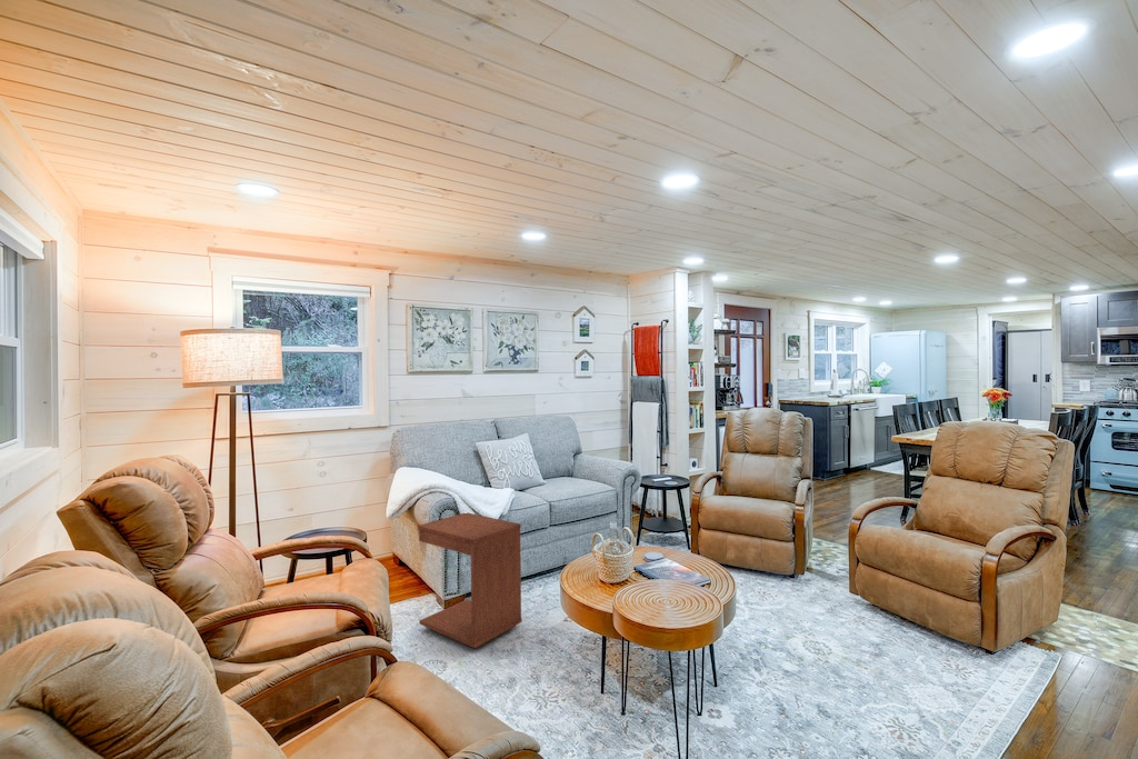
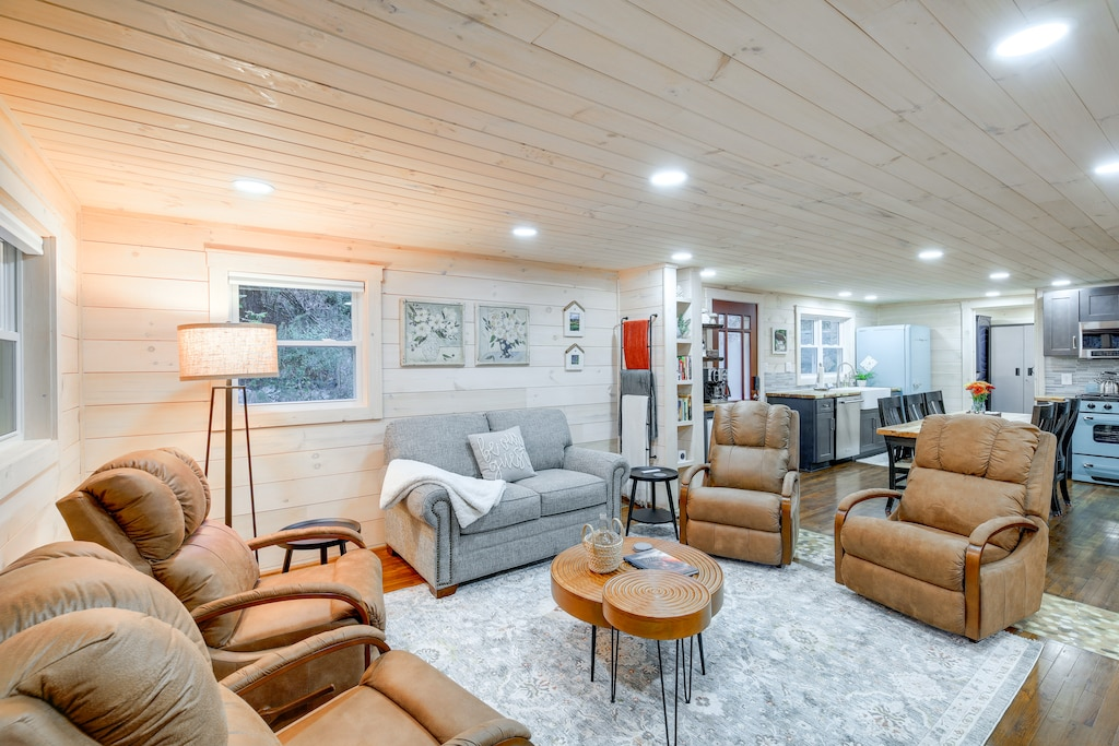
- side table [417,511,522,650]
